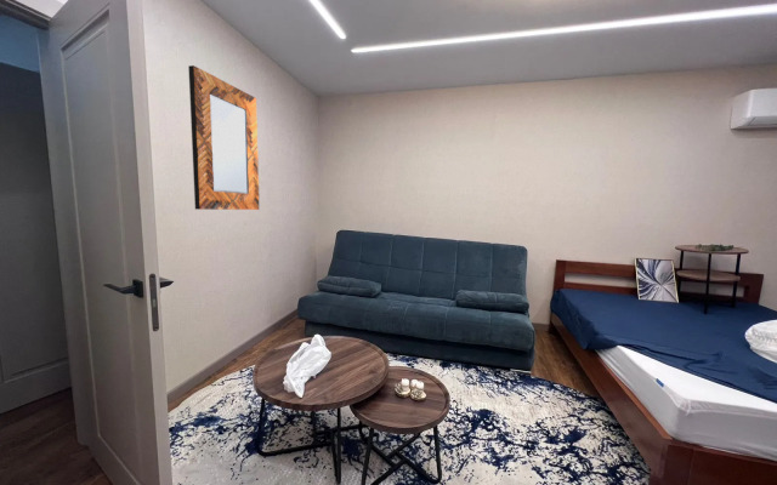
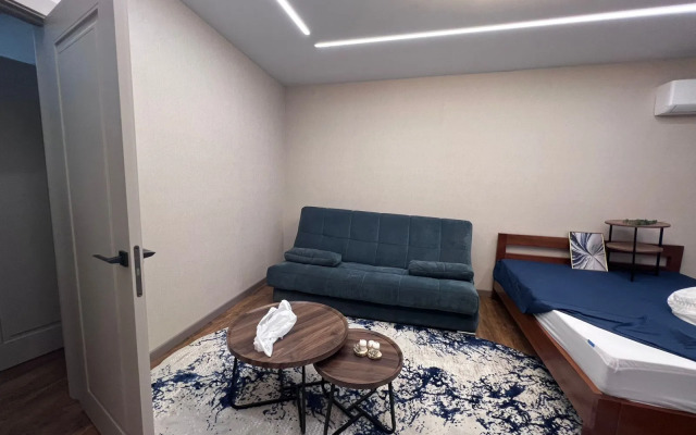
- home mirror [187,64,260,211]
